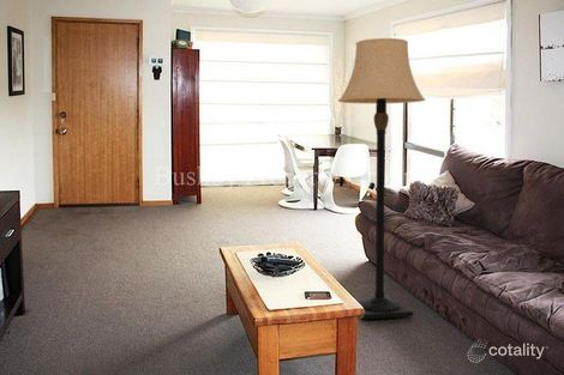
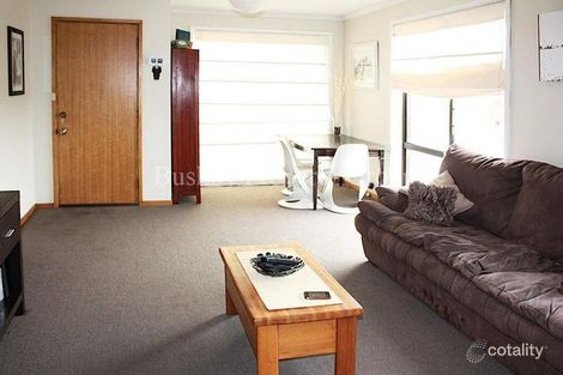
- lamp [337,37,426,320]
